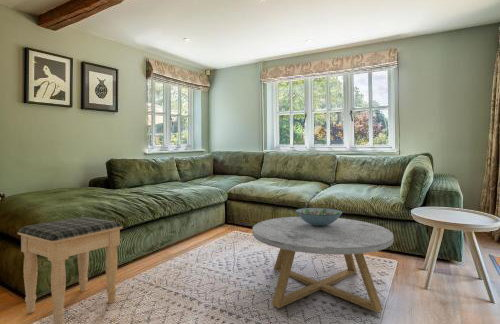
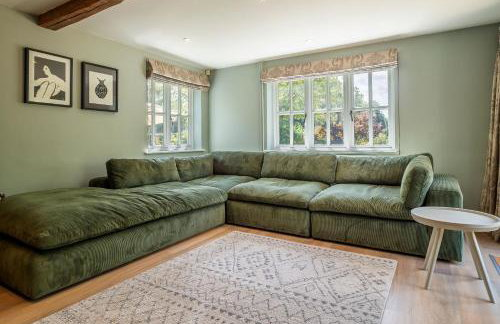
- decorative bowl [295,207,343,226]
- footstool [17,216,123,324]
- coffee table [252,216,395,314]
